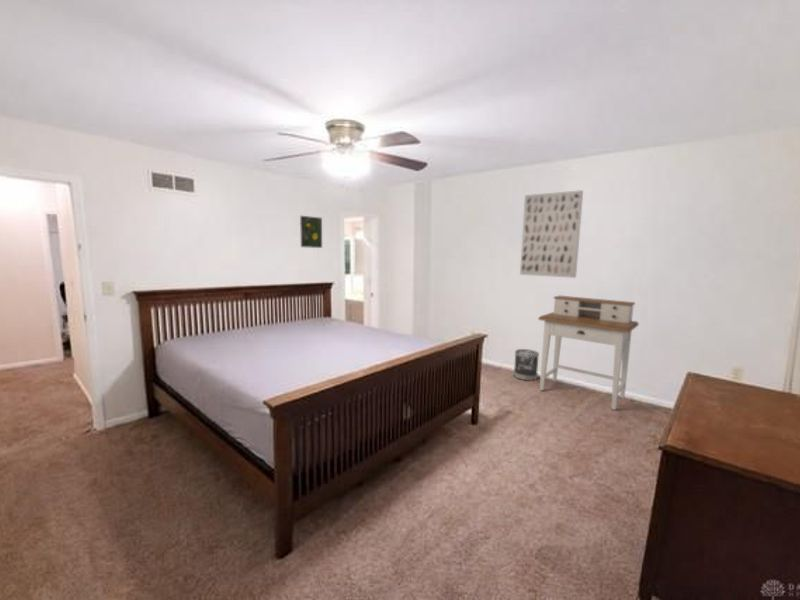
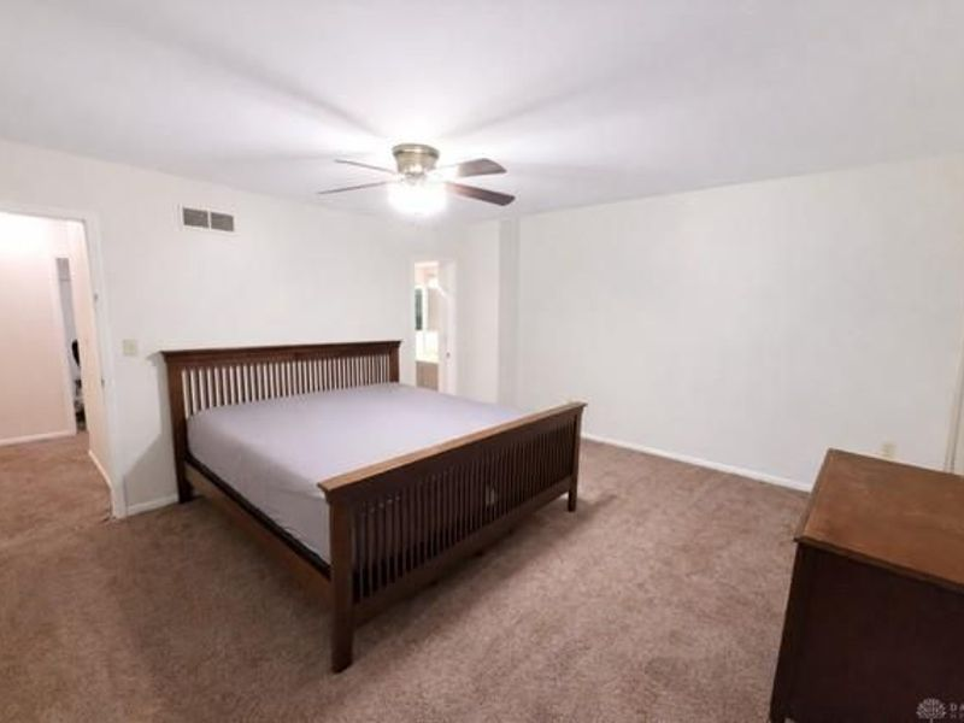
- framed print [299,215,323,249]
- wall art [519,189,584,279]
- desk [537,295,640,411]
- wastebasket [513,348,540,382]
